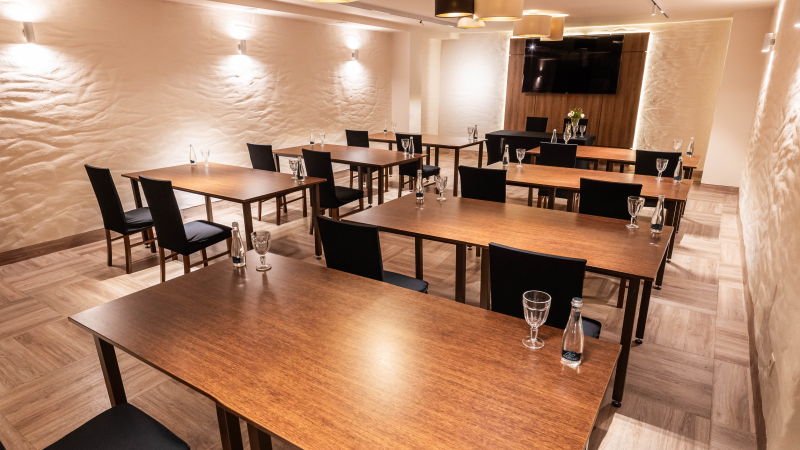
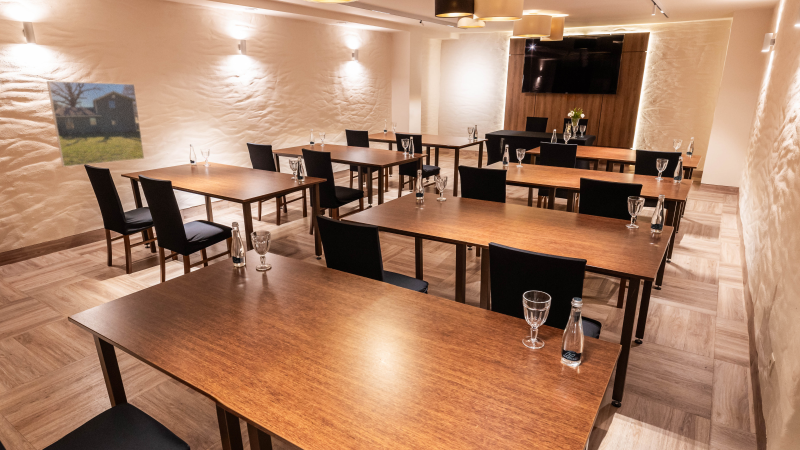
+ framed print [46,80,145,168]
